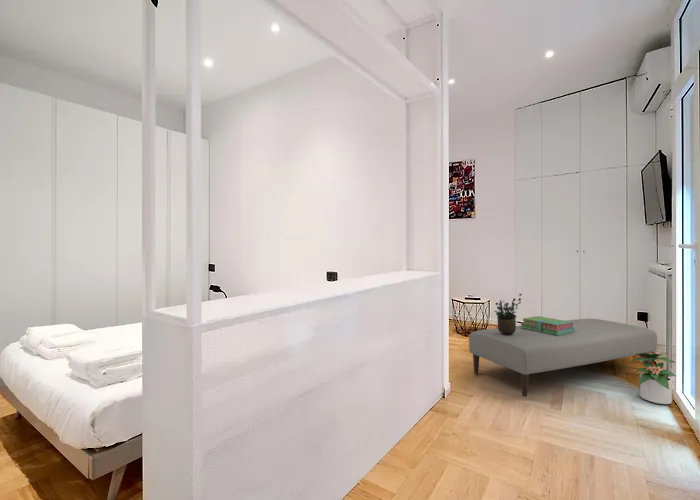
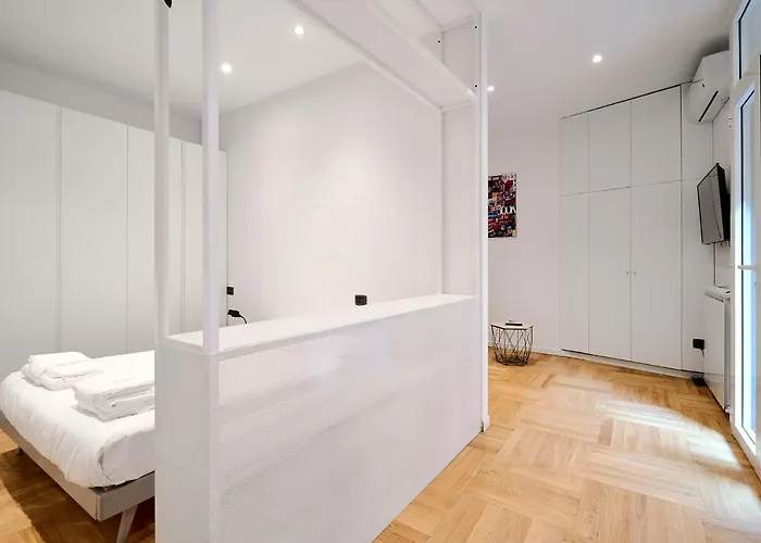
- potted plant [628,351,677,405]
- ottoman [468,318,658,398]
- potted plant [494,293,523,335]
- stack of books [521,315,574,336]
